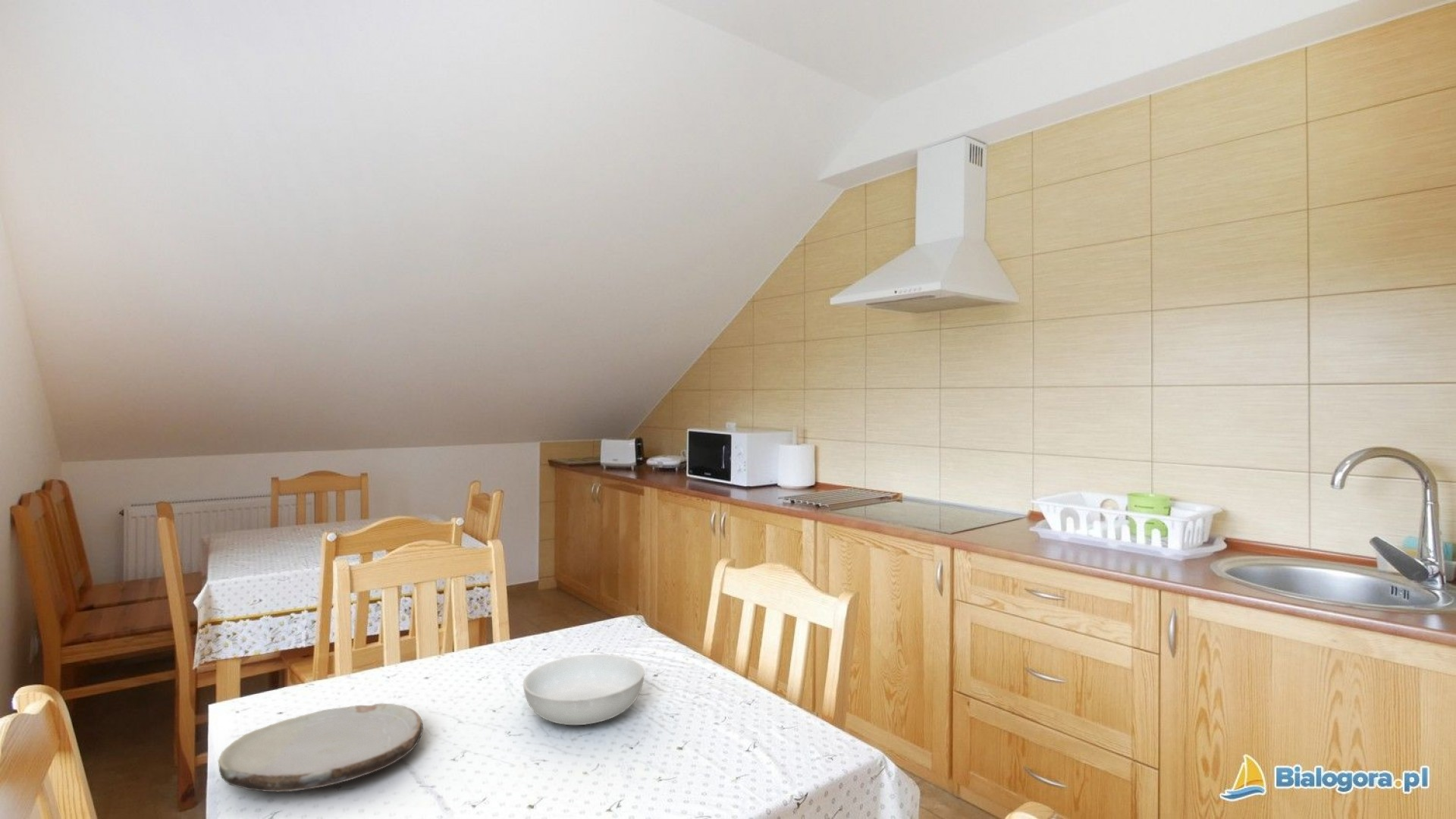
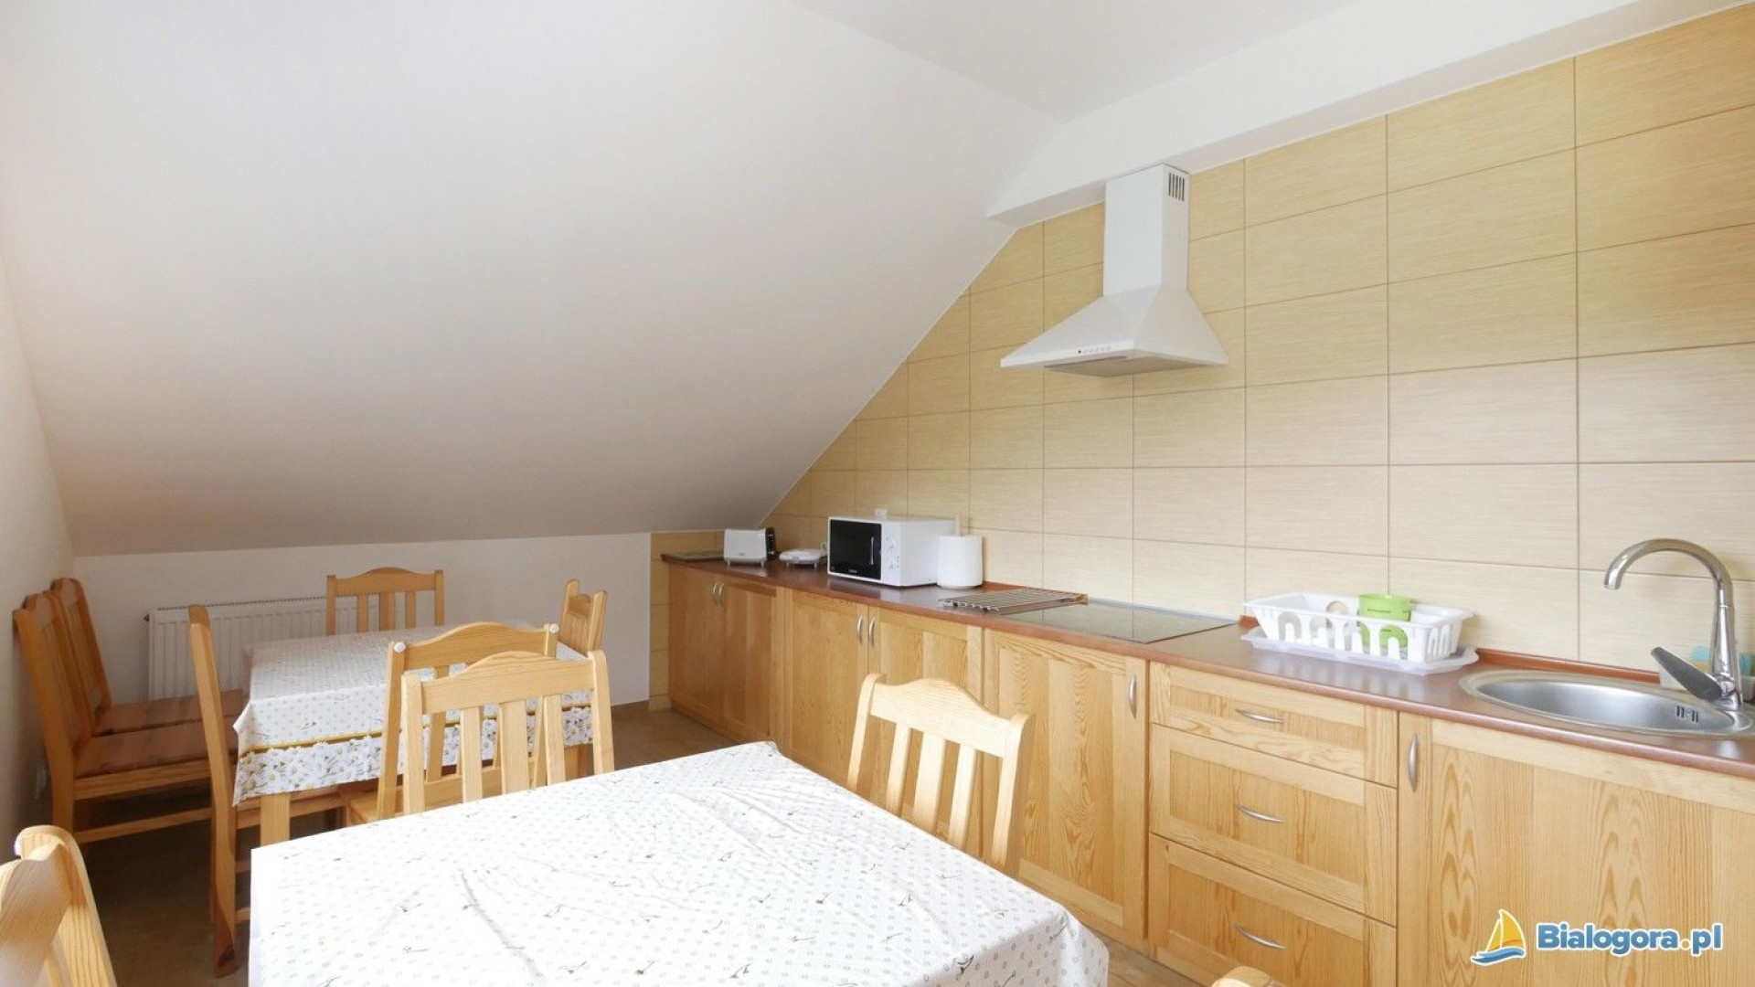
- plate [218,703,424,792]
- serving bowl [522,654,645,726]
